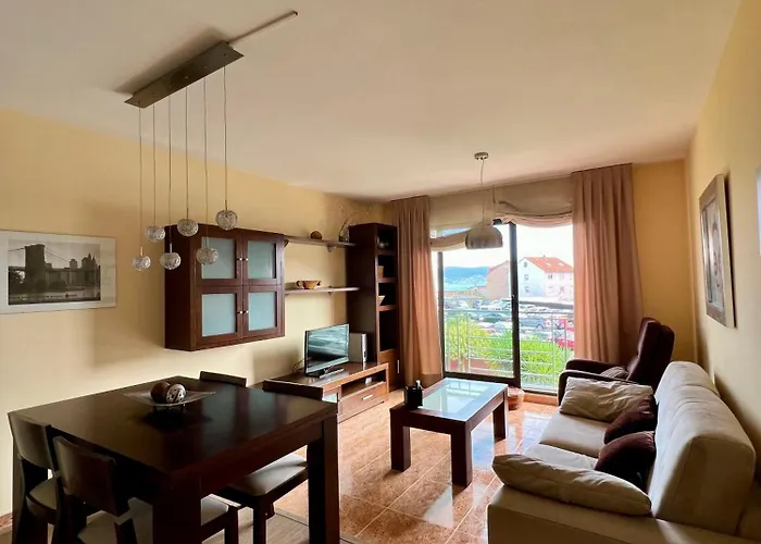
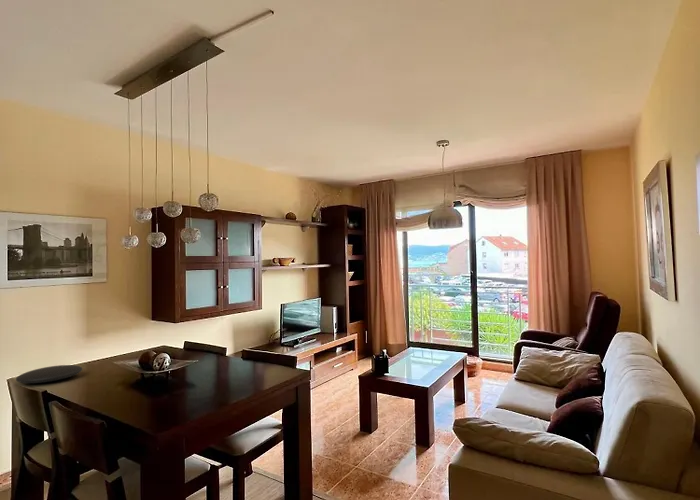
+ plate [15,364,83,384]
